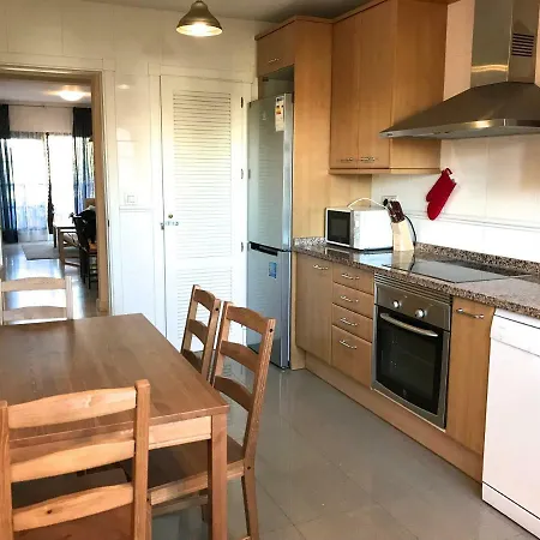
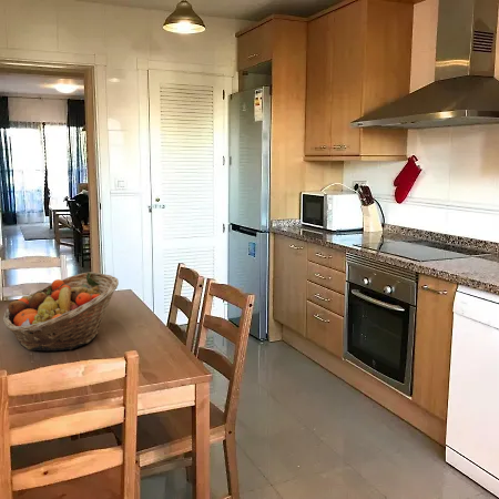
+ fruit basket [2,271,120,352]
